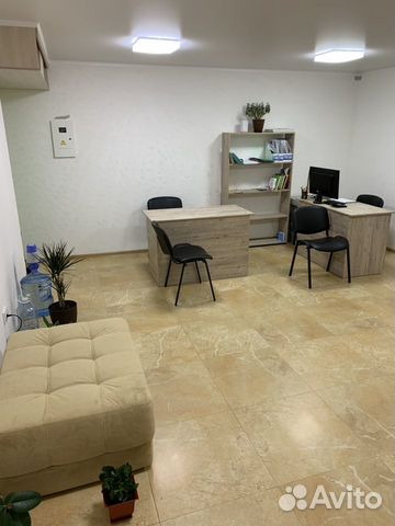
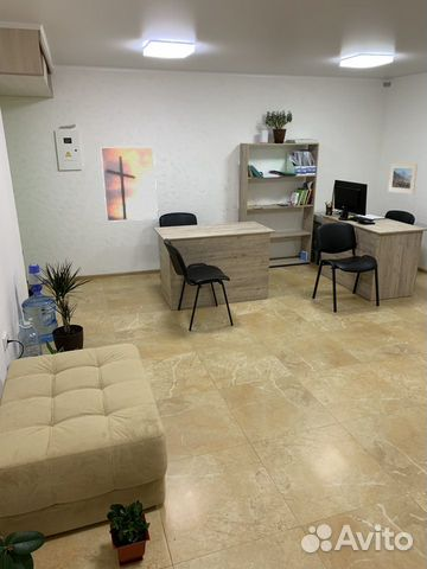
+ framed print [387,162,419,196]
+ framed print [100,146,159,223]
